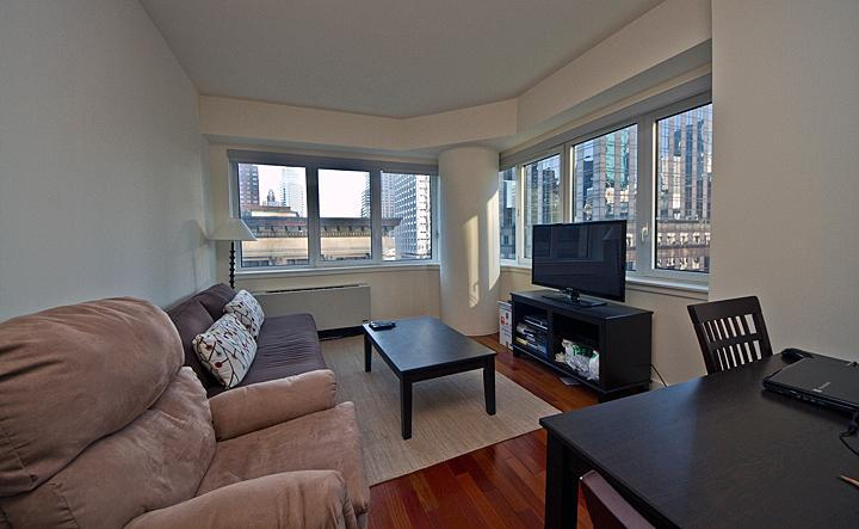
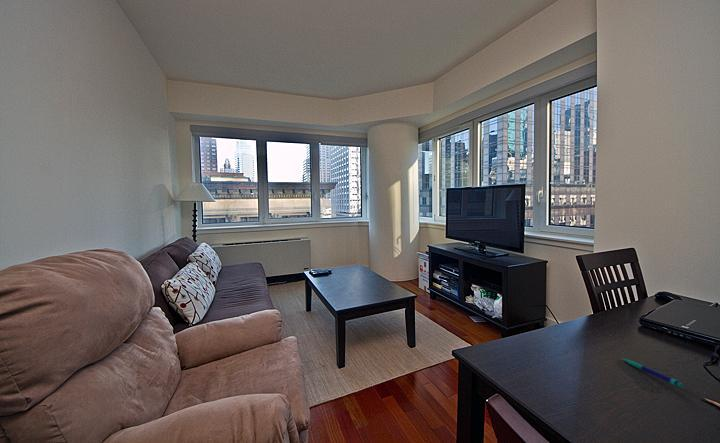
+ pen [622,358,685,388]
